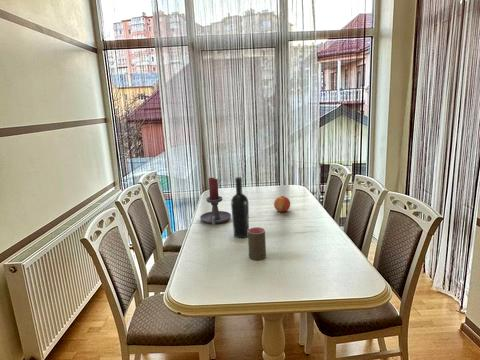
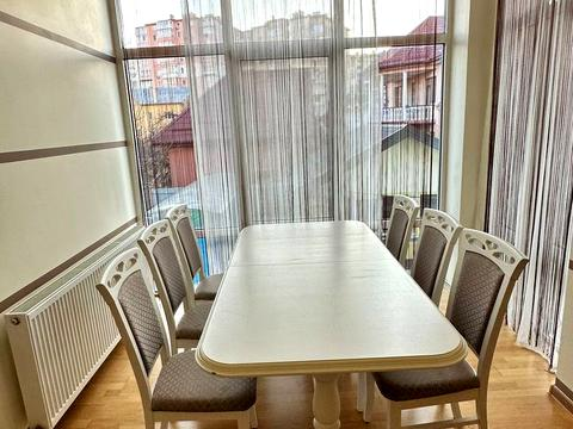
- apple [273,195,291,213]
- cup [247,226,267,261]
- wine bottle [230,176,250,239]
- candle holder [199,177,232,226]
